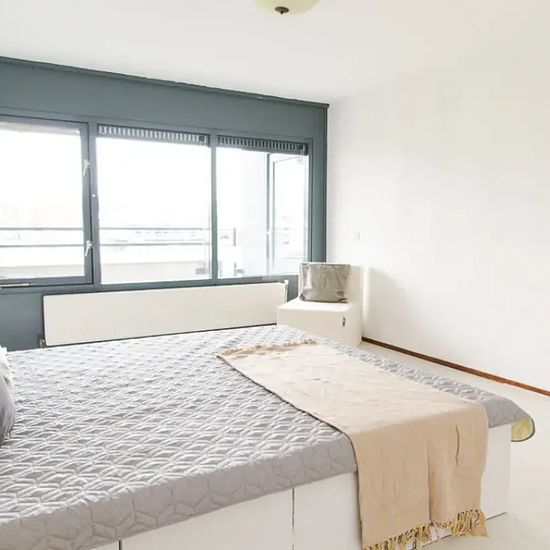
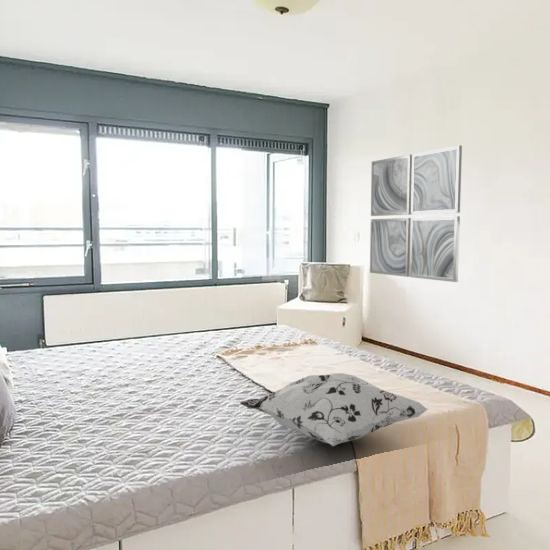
+ decorative pillow [239,372,430,447]
+ wall art [369,144,463,283]
